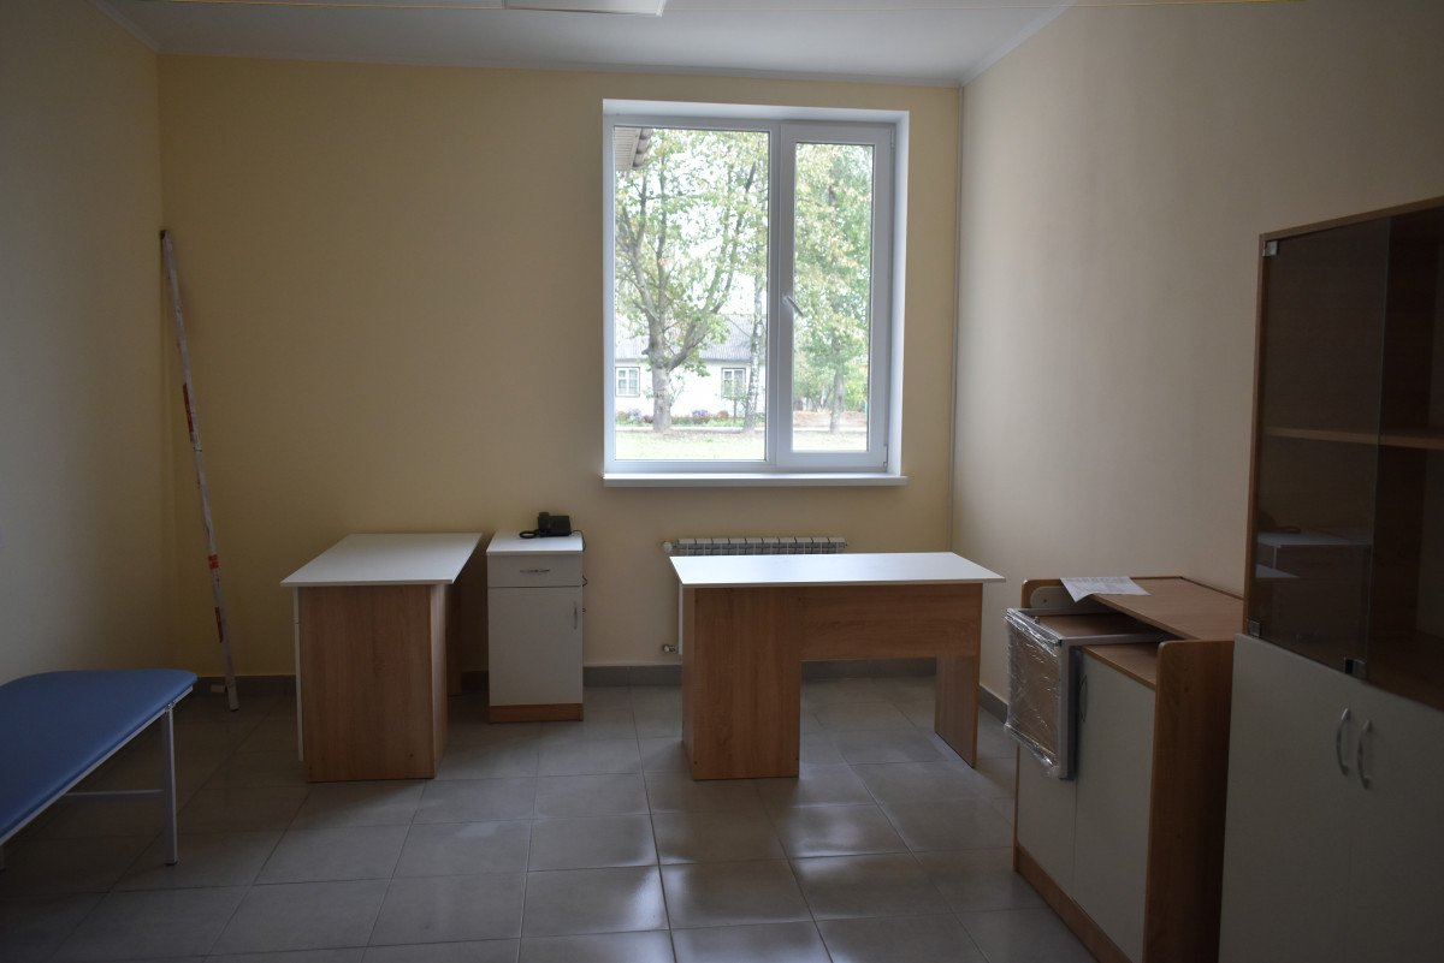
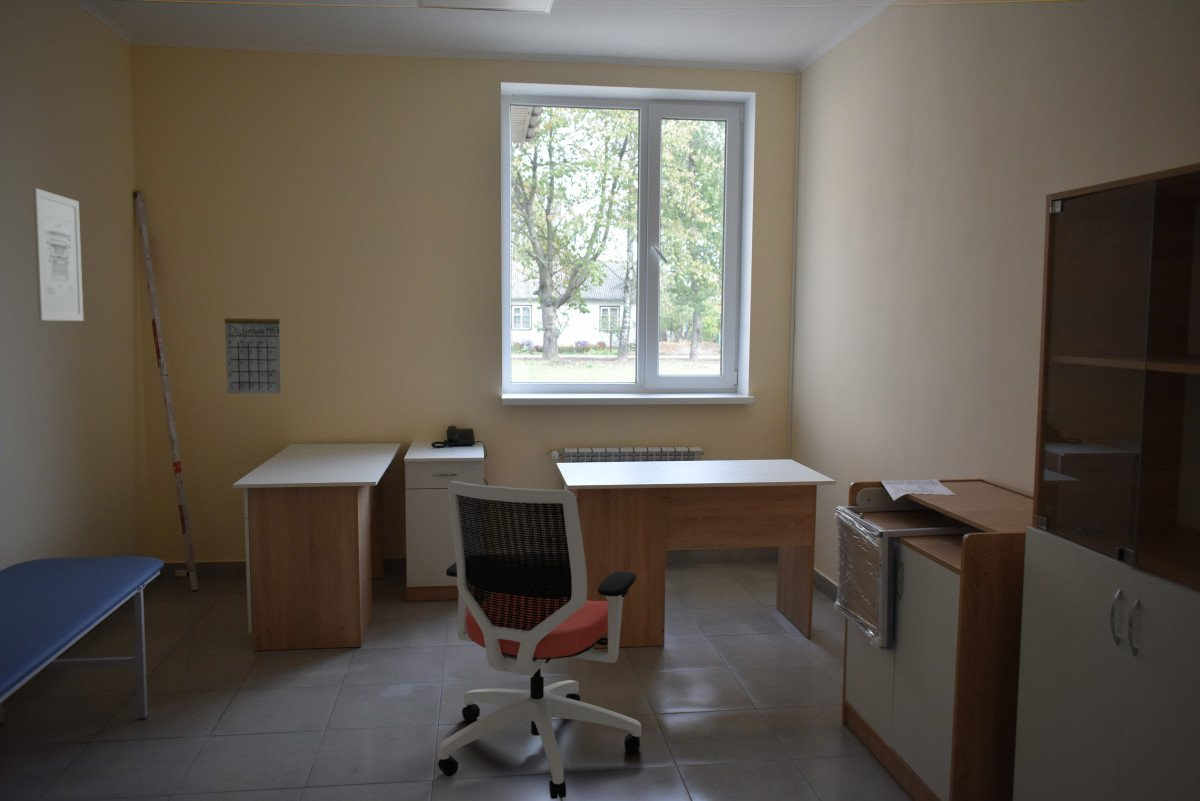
+ office chair [437,480,642,800]
+ calendar [223,300,282,394]
+ wall art [32,187,85,322]
